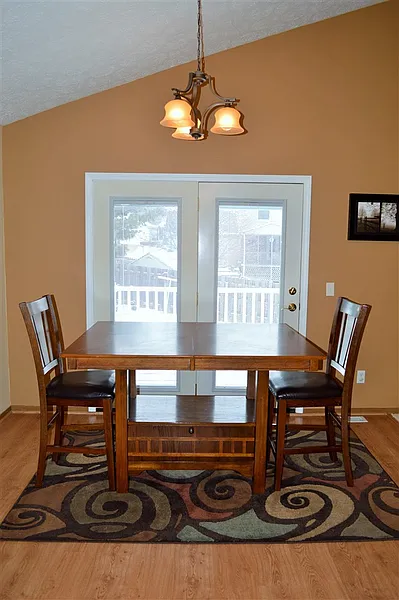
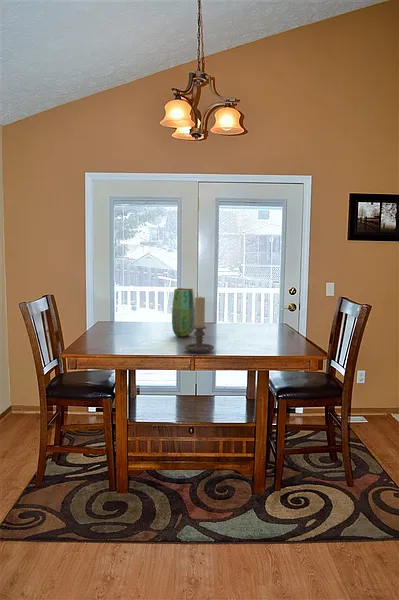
+ candle holder [184,296,215,354]
+ vase [171,287,195,337]
